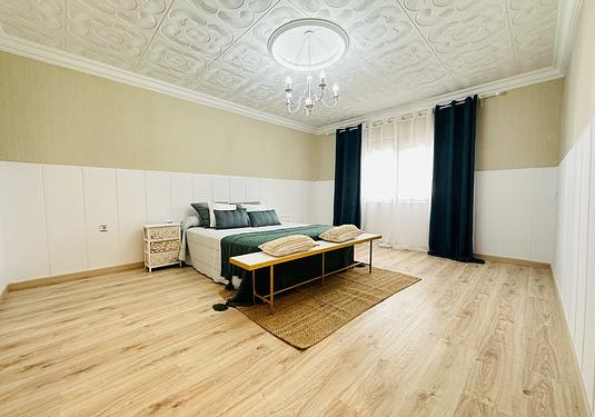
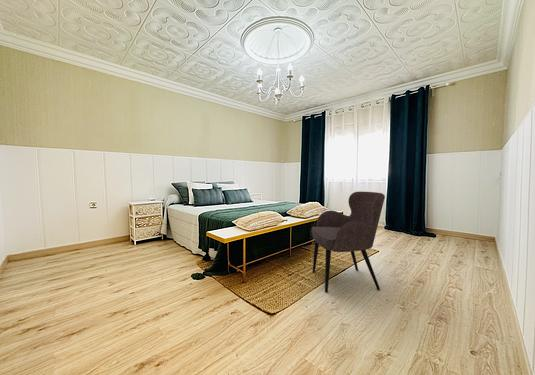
+ armchair [310,191,386,293]
